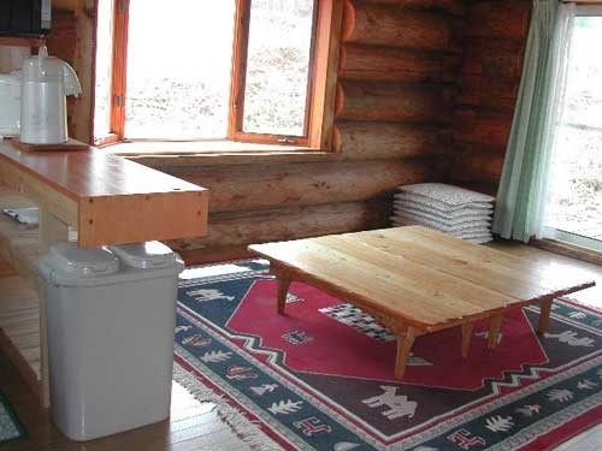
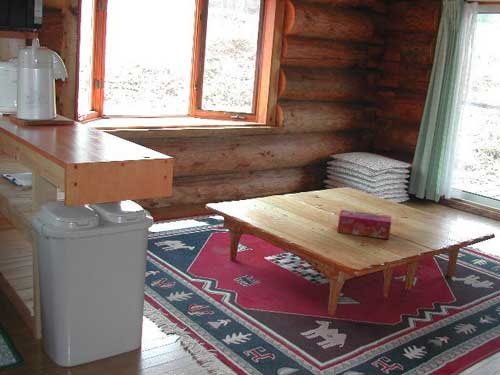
+ tissue box [336,209,392,240]
